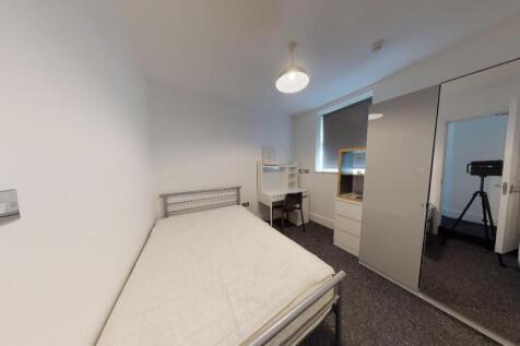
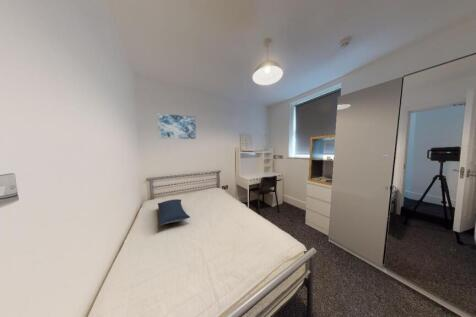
+ wall art [157,112,197,140]
+ pillow [157,198,191,227]
